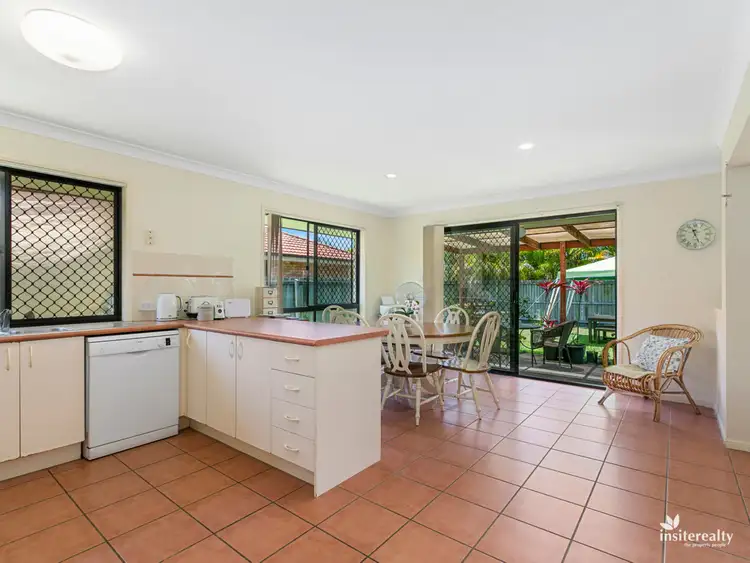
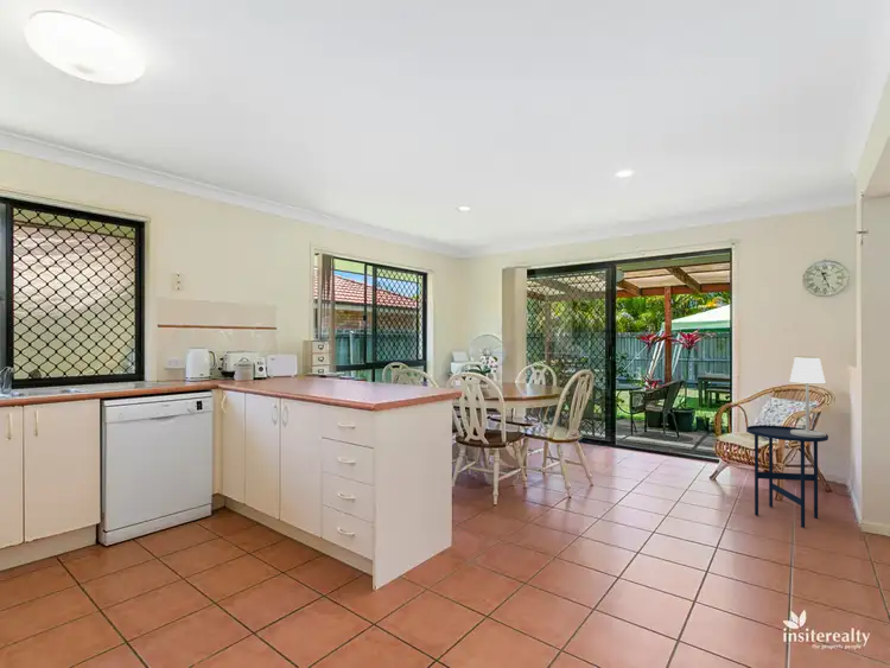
+ side table [746,424,829,529]
+ table lamp [788,356,827,438]
